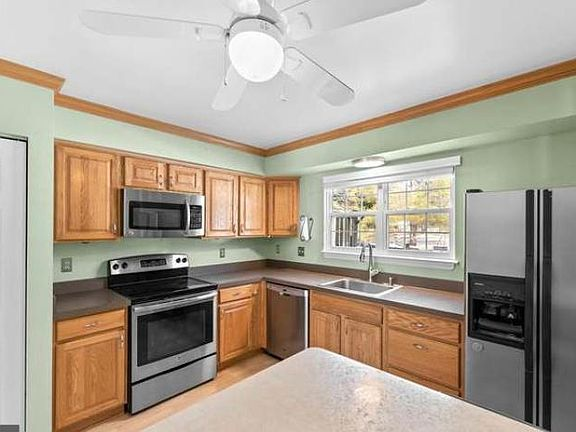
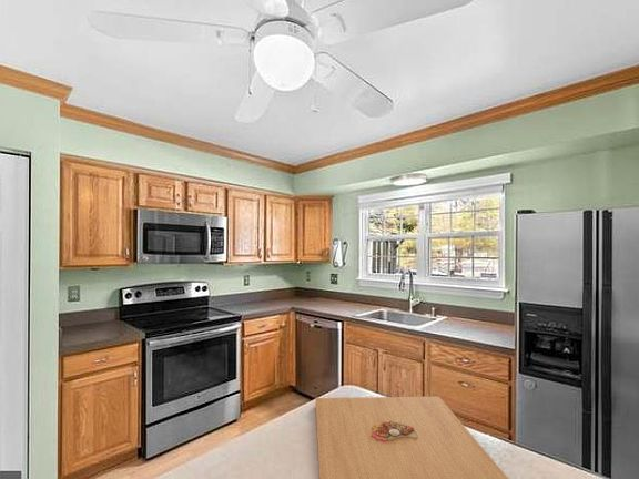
+ platter [314,396,509,479]
